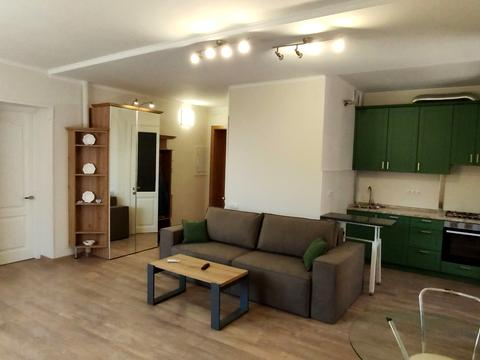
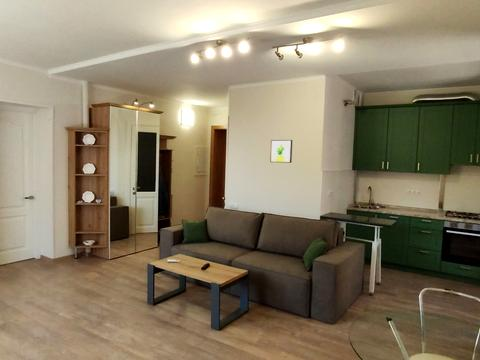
+ wall art [269,139,293,164]
